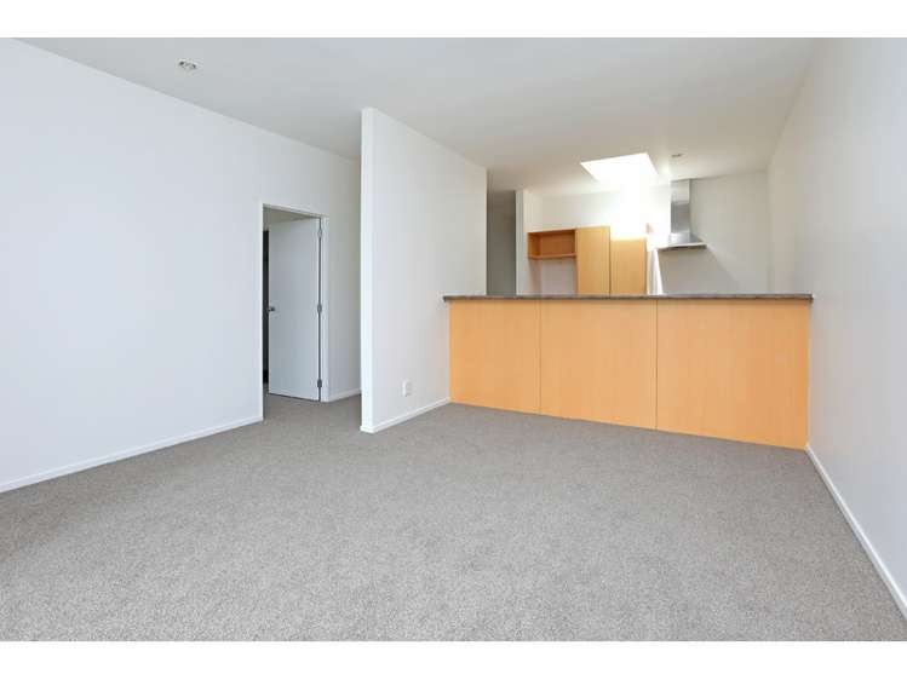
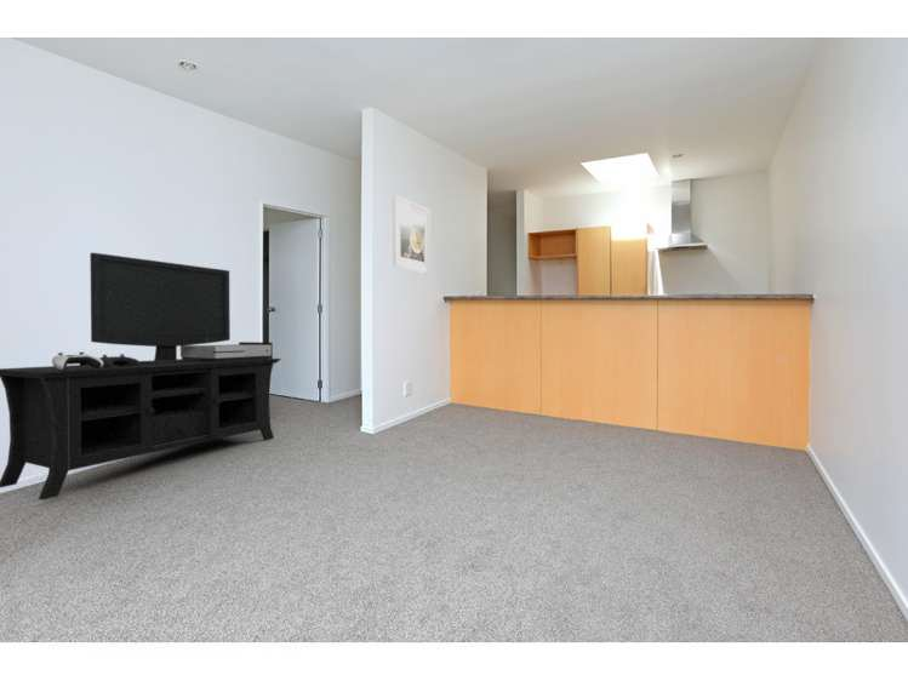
+ media console [0,251,282,502]
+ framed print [392,194,432,274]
